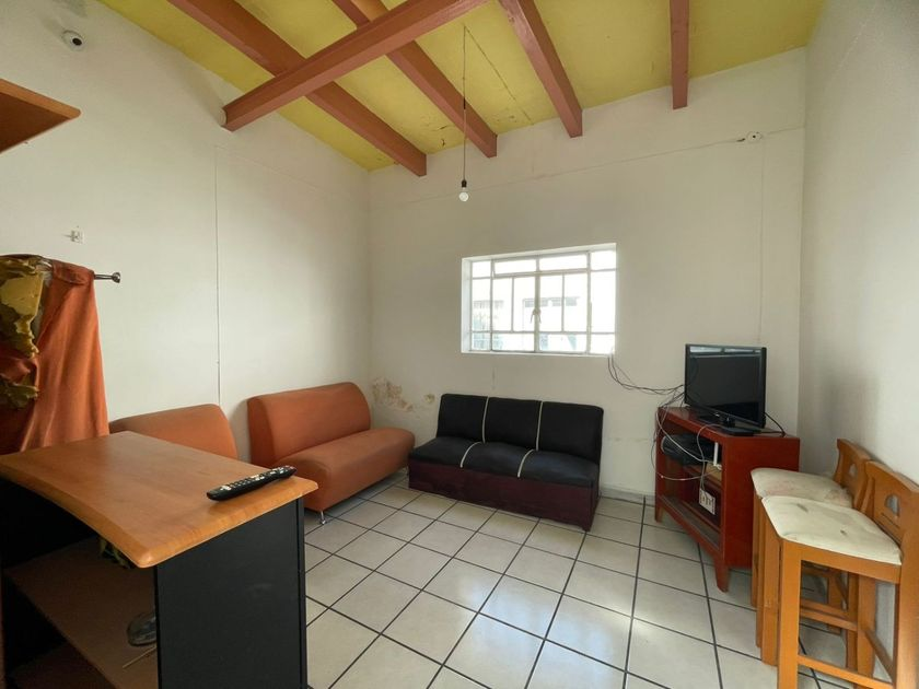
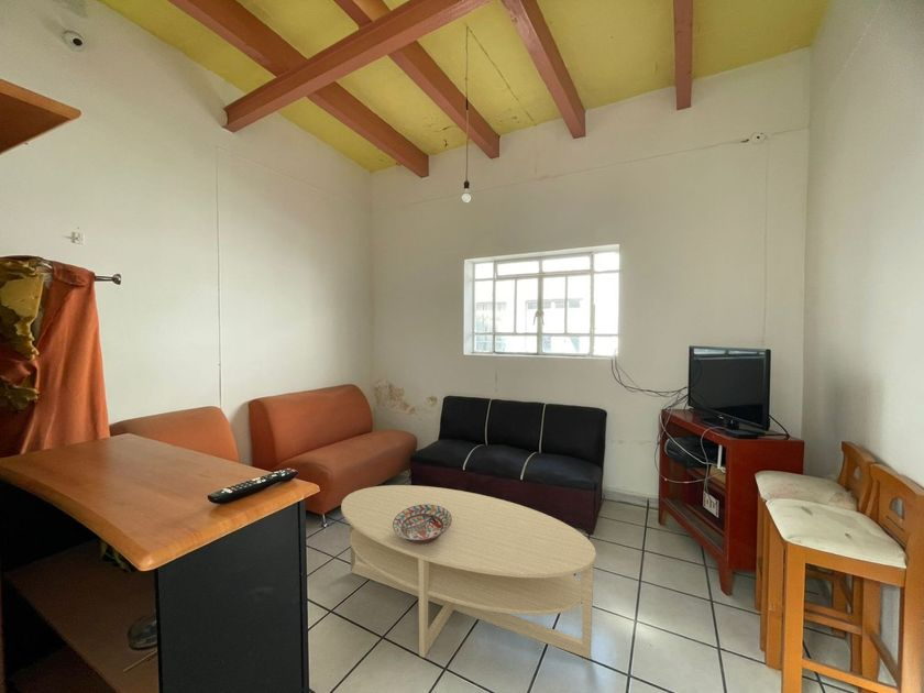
+ coffee table [340,484,597,660]
+ decorative bowl [393,505,452,543]
